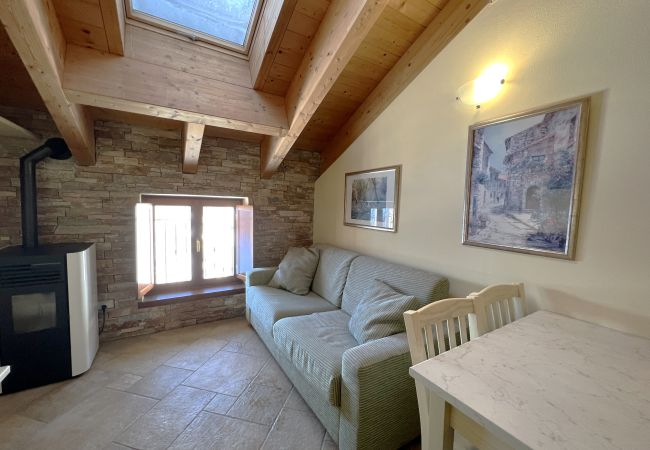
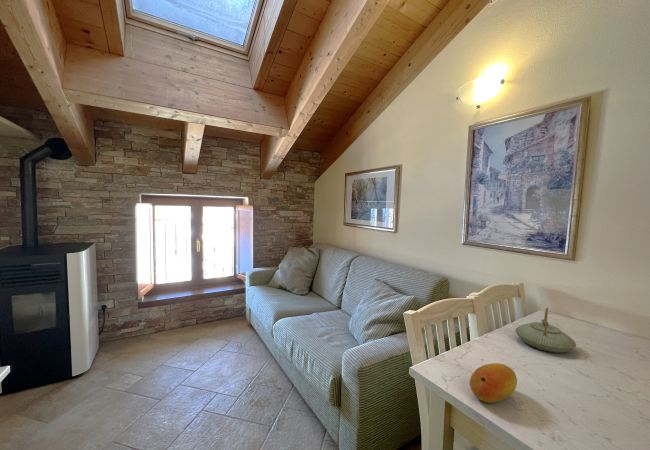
+ teapot [515,307,577,354]
+ fruit [469,362,518,404]
